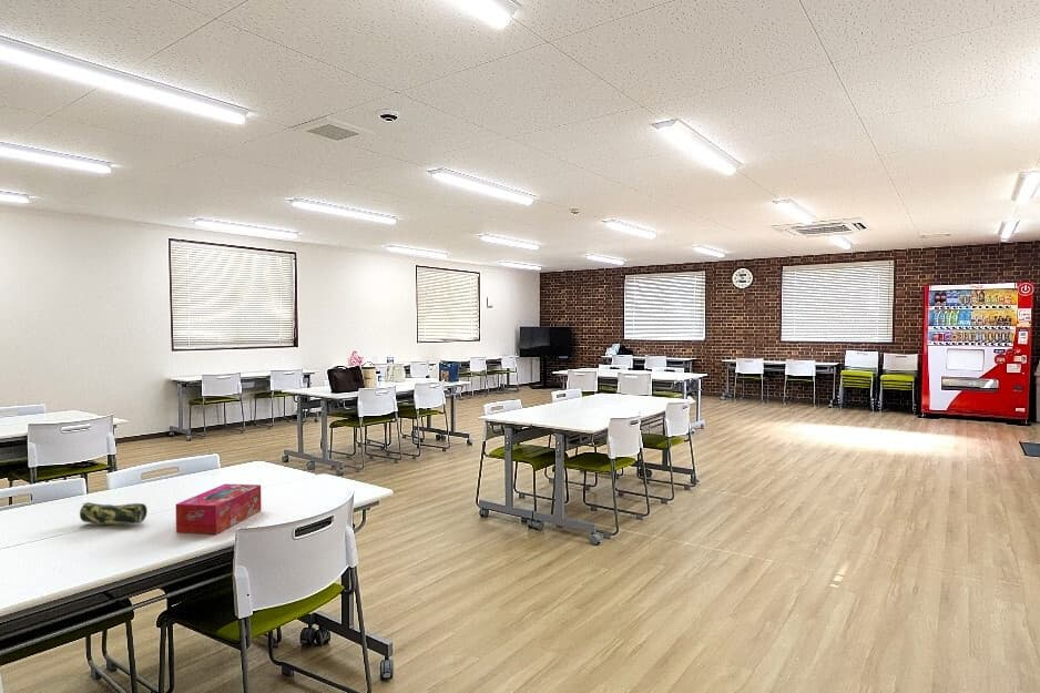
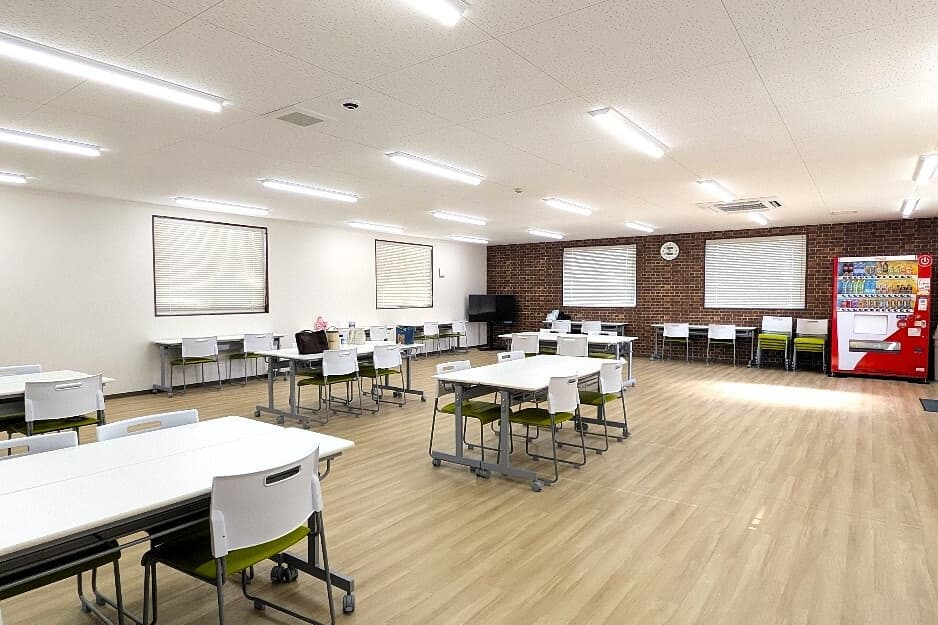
- tissue box [175,482,263,536]
- pencil case [79,501,149,526]
